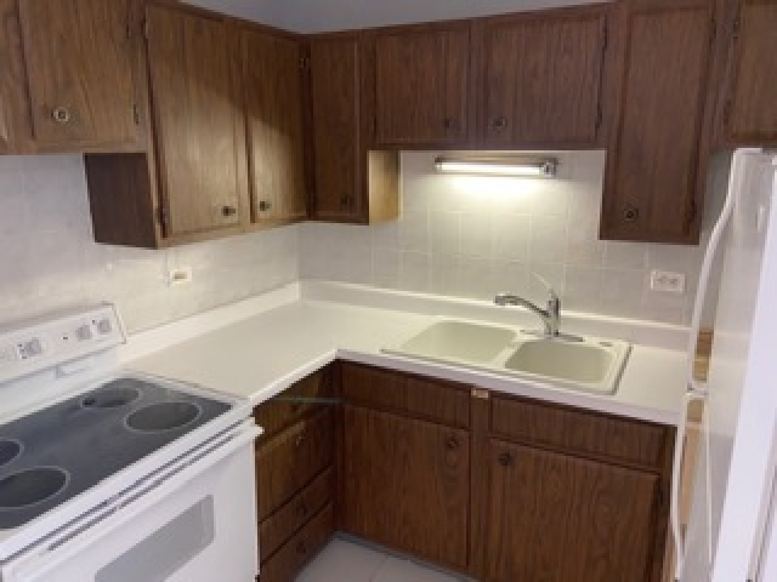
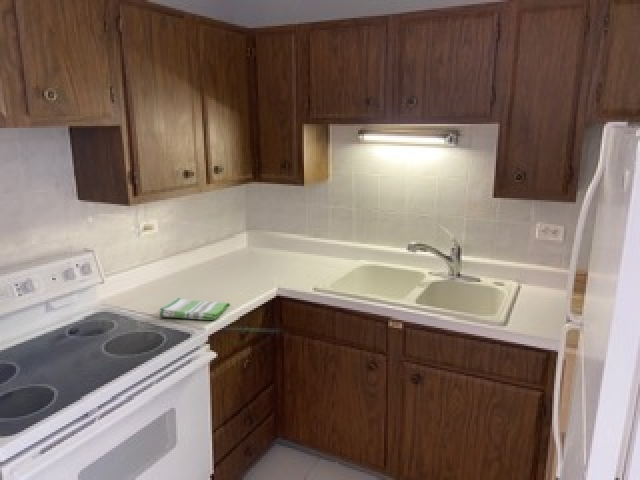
+ dish towel [158,297,231,321]
